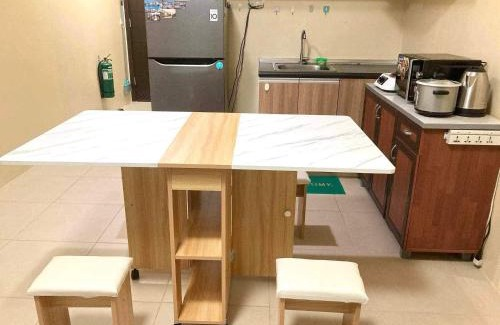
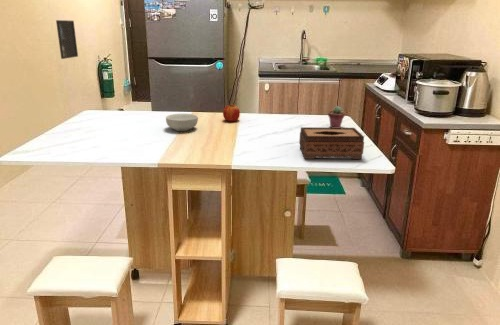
+ potted succulent [327,105,346,128]
+ apple [222,102,241,123]
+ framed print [55,19,79,60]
+ tissue box [298,126,365,160]
+ cereal bowl [165,113,199,132]
